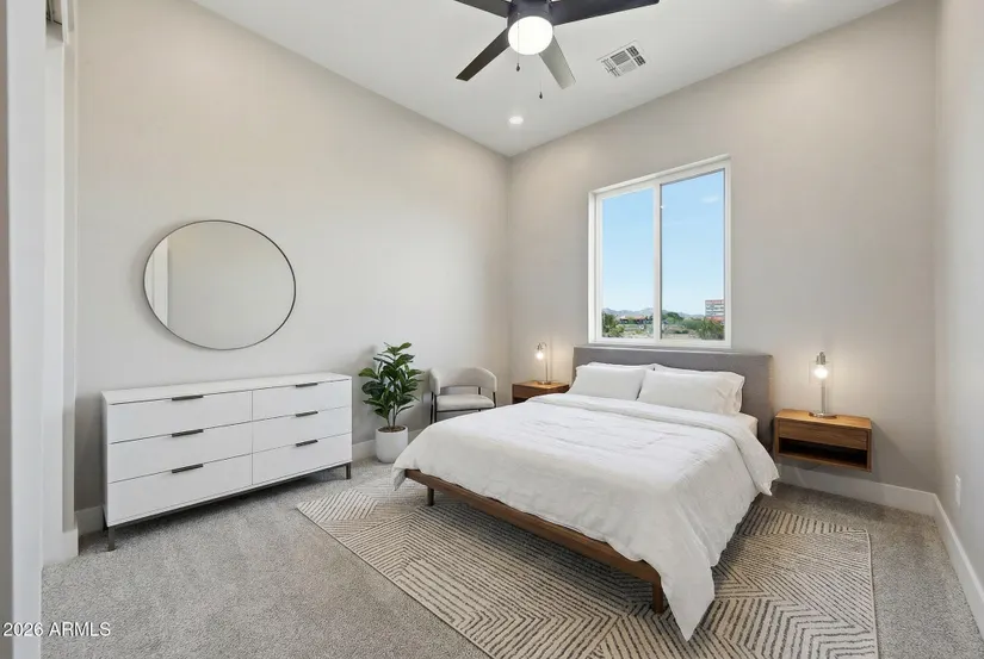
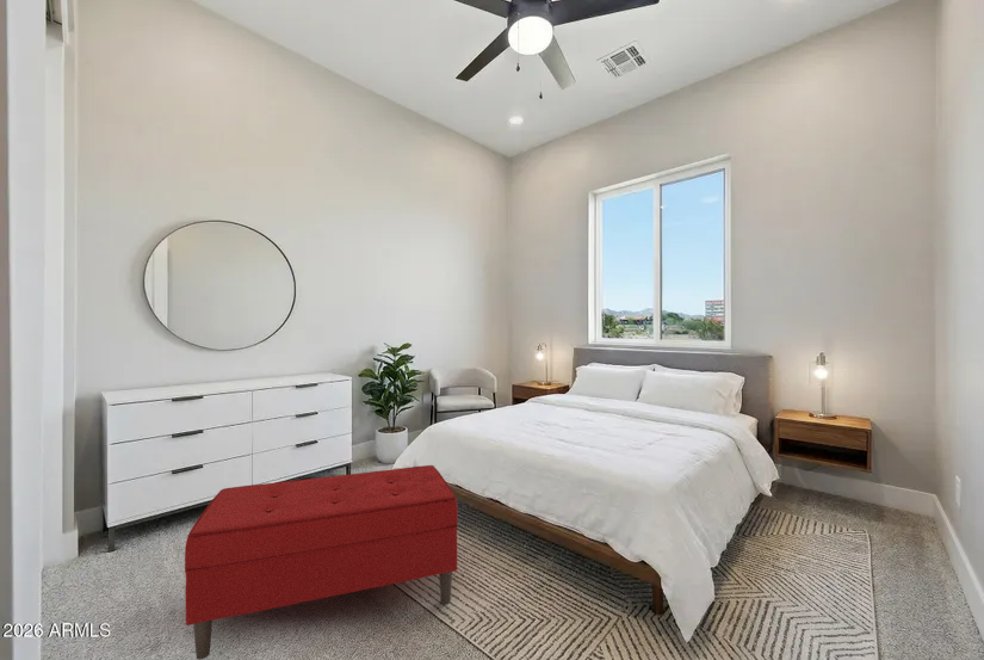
+ bench [184,464,459,660]
